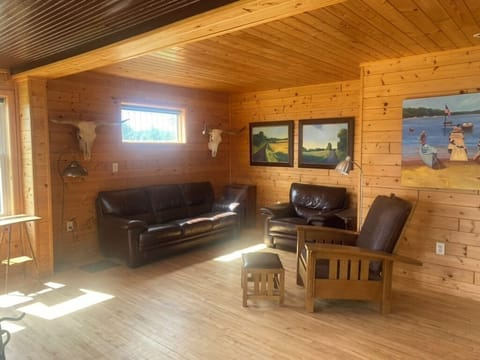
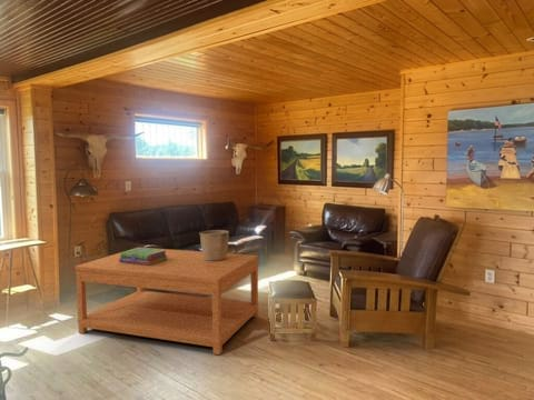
+ stack of books [119,247,168,266]
+ coffee table [75,247,259,356]
+ ceramic pot [198,229,230,261]
